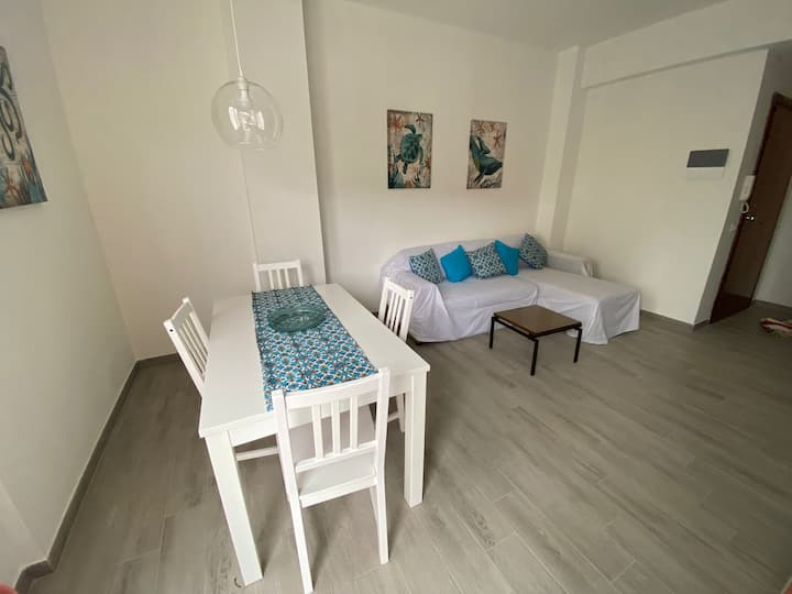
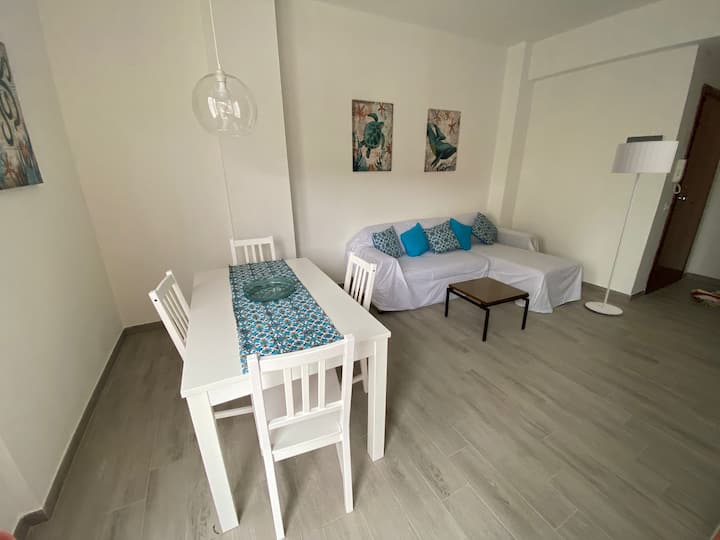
+ floor lamp [584,140,680,315]
